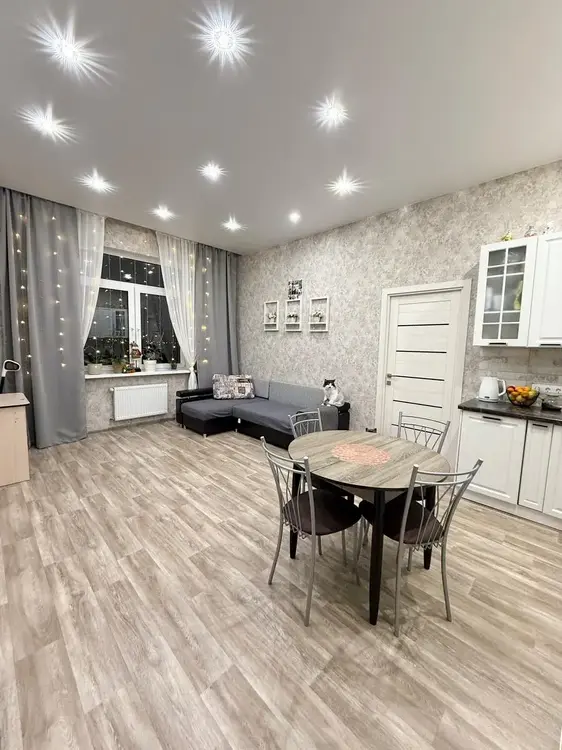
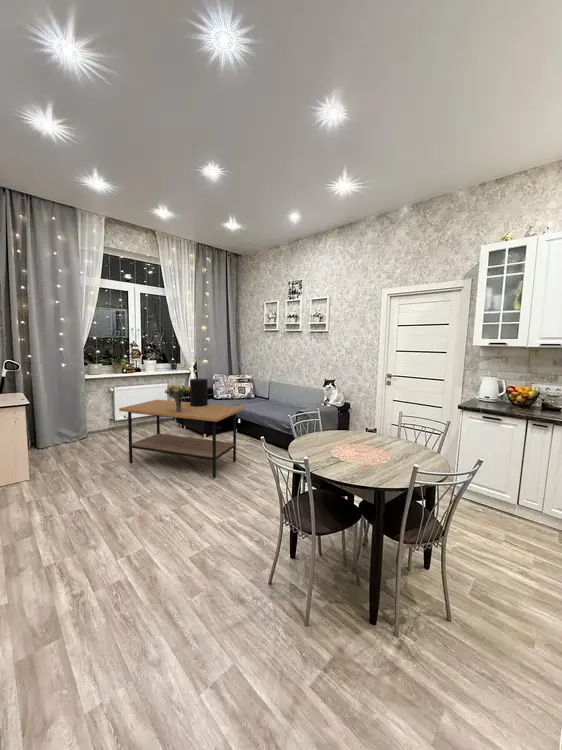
+ decorative container [189,378,209,407]
+ bouquet [163,382,191,412]
+ coffee table [118,399,244,479]
